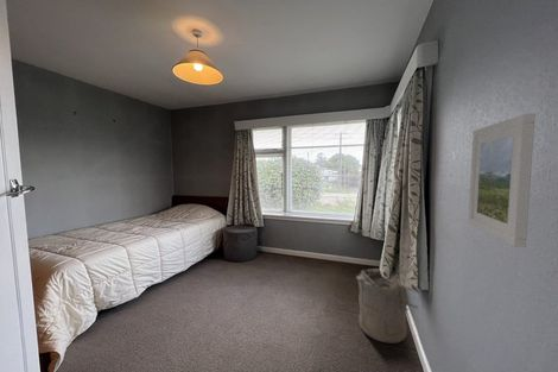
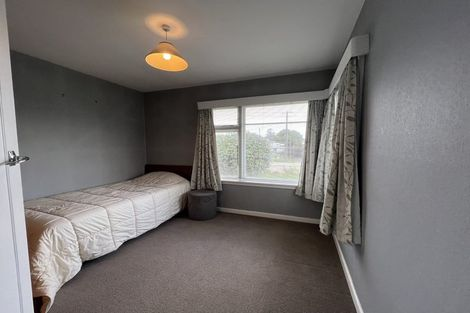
- laundry hamper [355,267,419,343]
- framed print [468,112,537,248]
